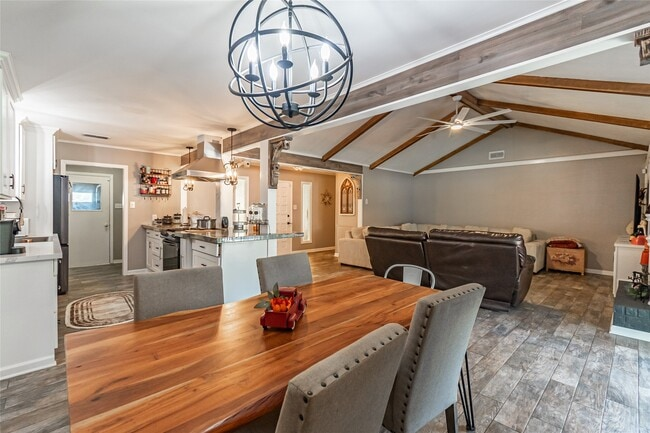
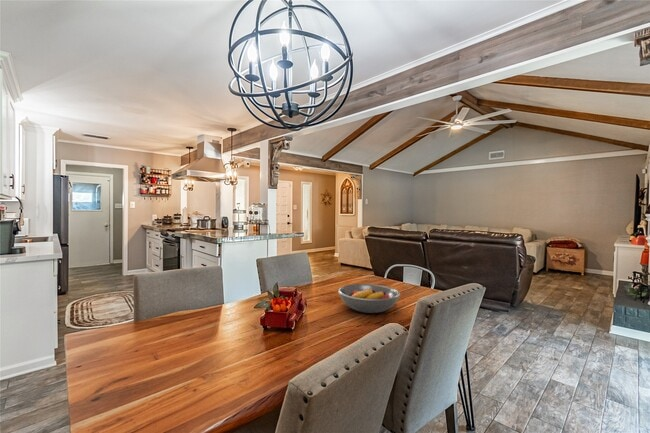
+ fruit bowl [337,283,402,314]
